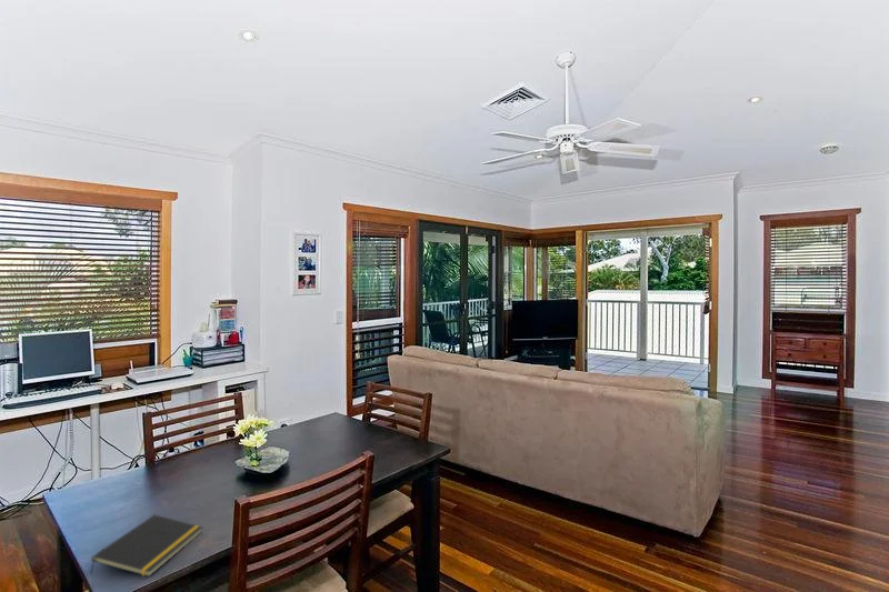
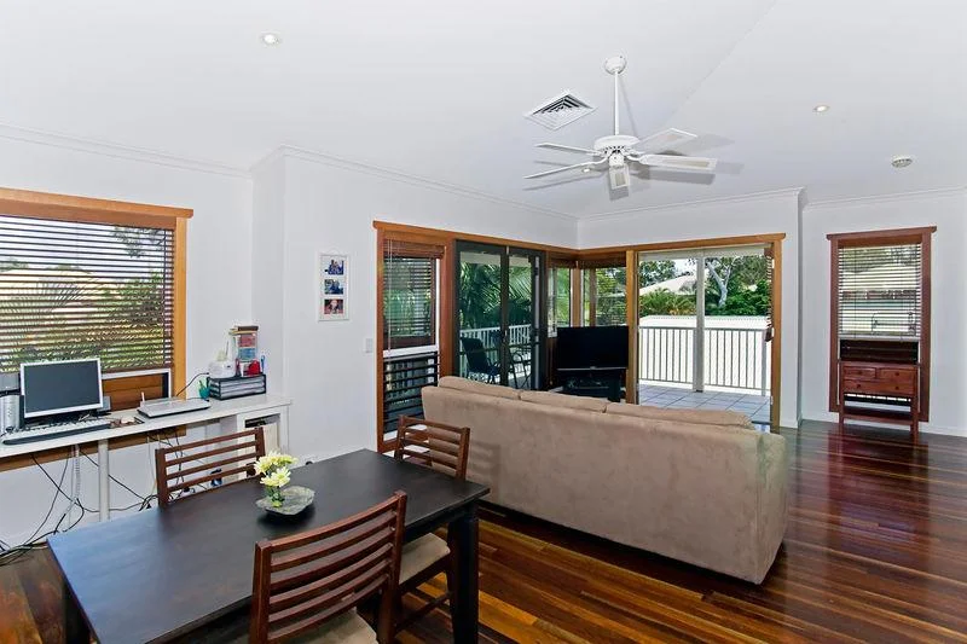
- notepad [89,513,203,578]
